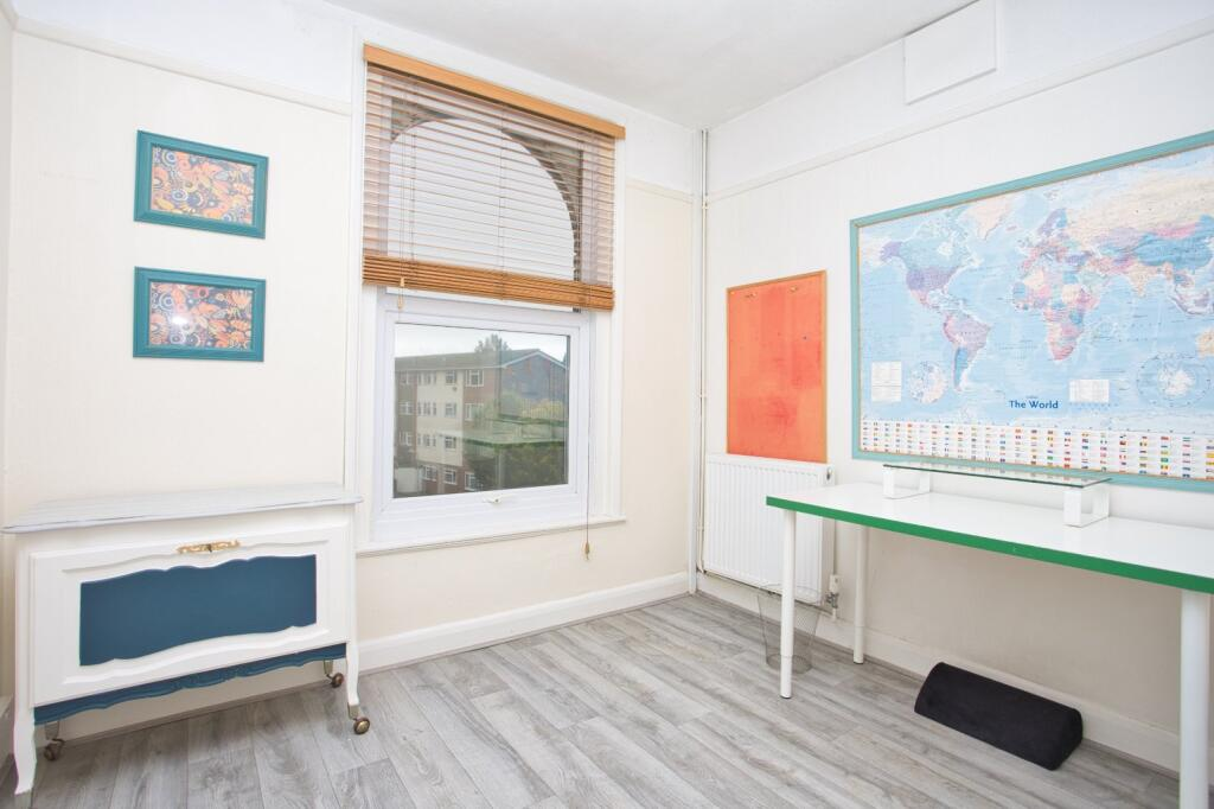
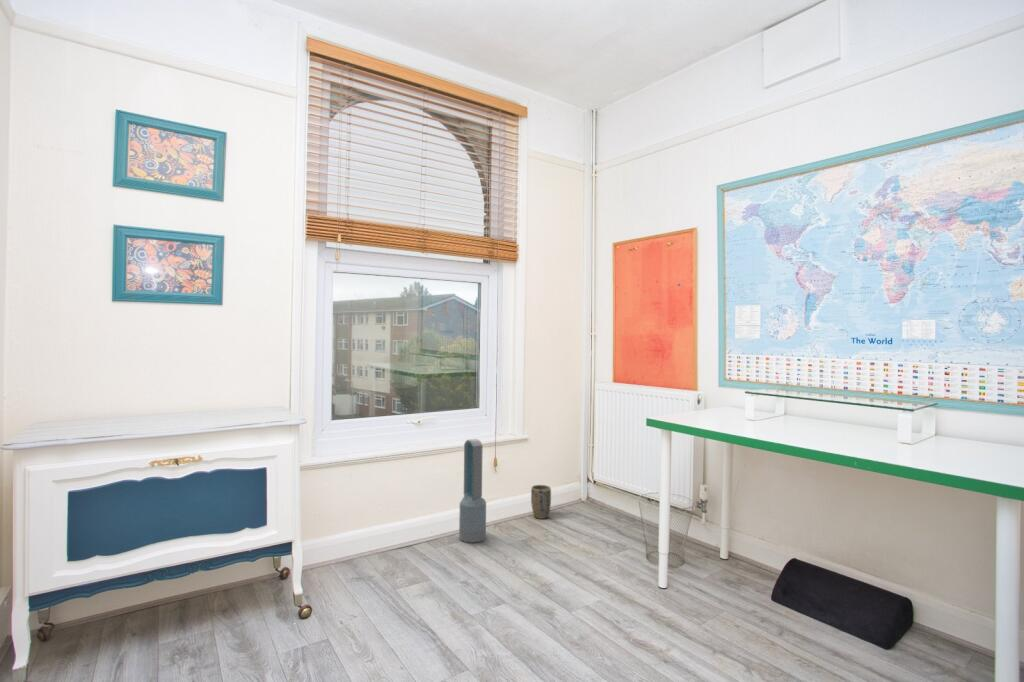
+ air purifier [458,438,487,544]
+ plant pot [530,484,552,520]
